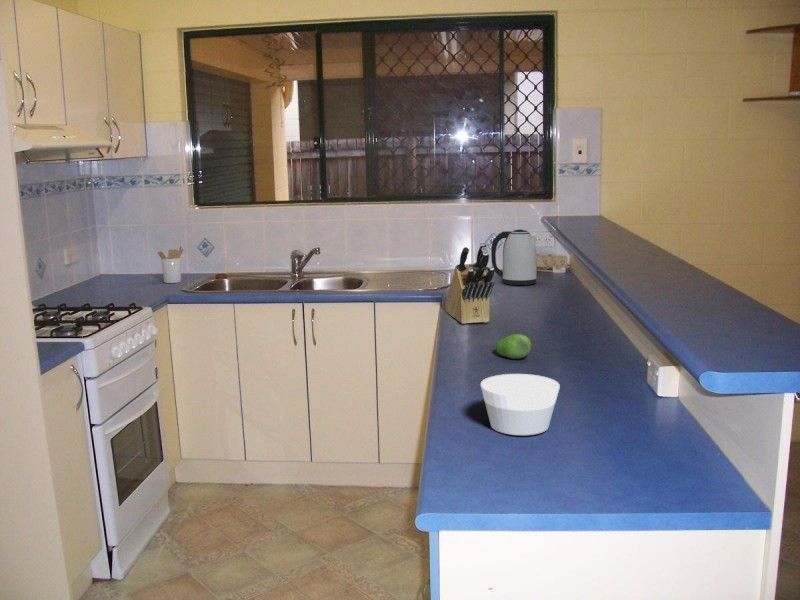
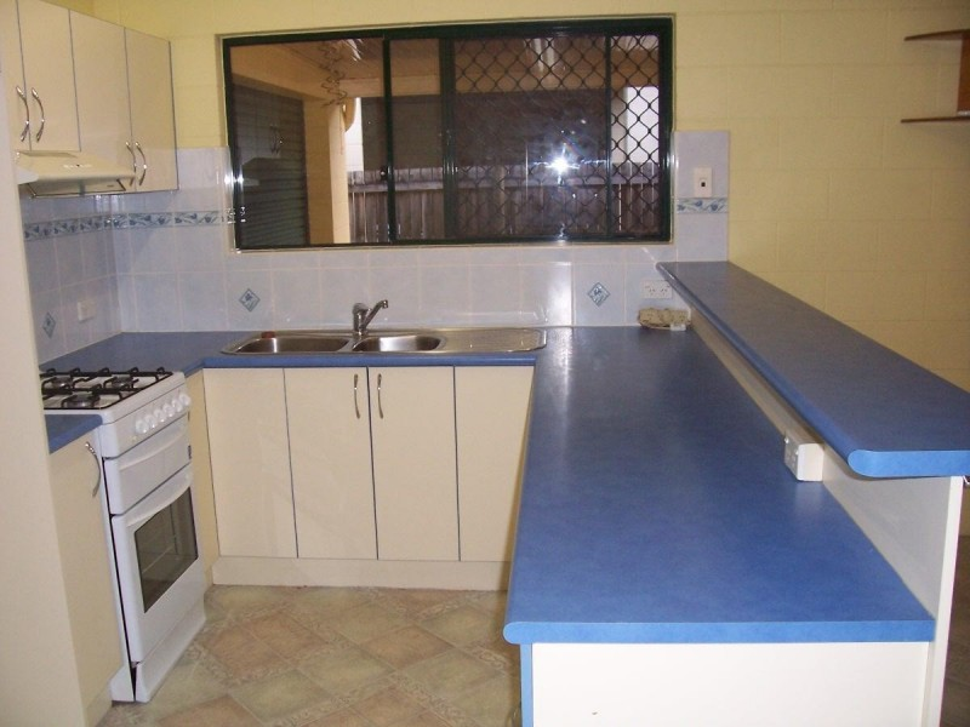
- utensil holder [157,245,184,284]
- knife block [444,241,495,325]
- kettle [490,228,538,286]
- bowl [479,373,561,436]
- fruit [495,333,532,360]
